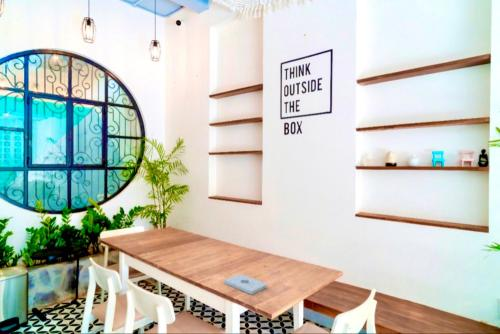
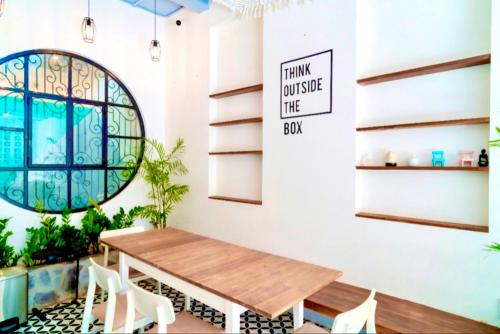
- notepad [223,273,268,296]
